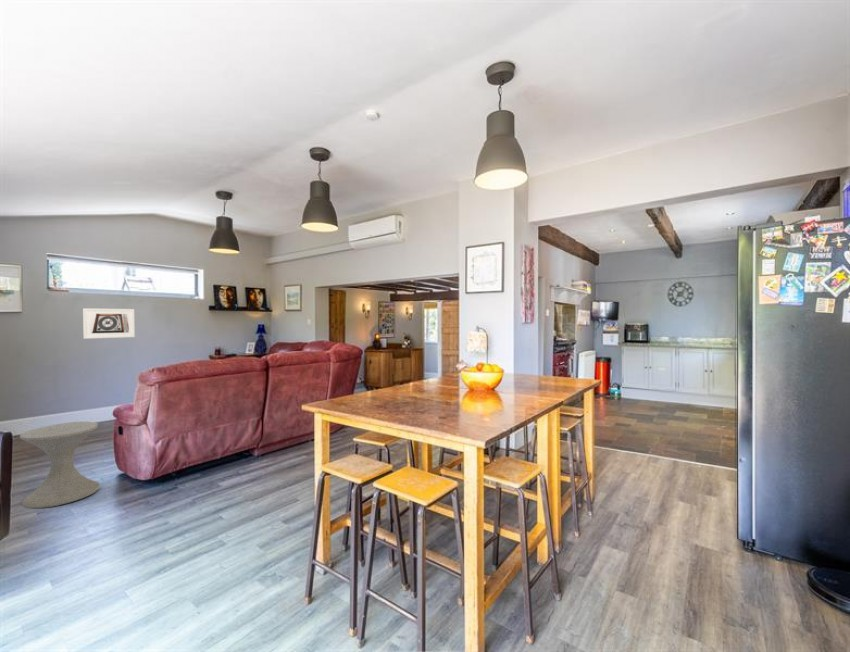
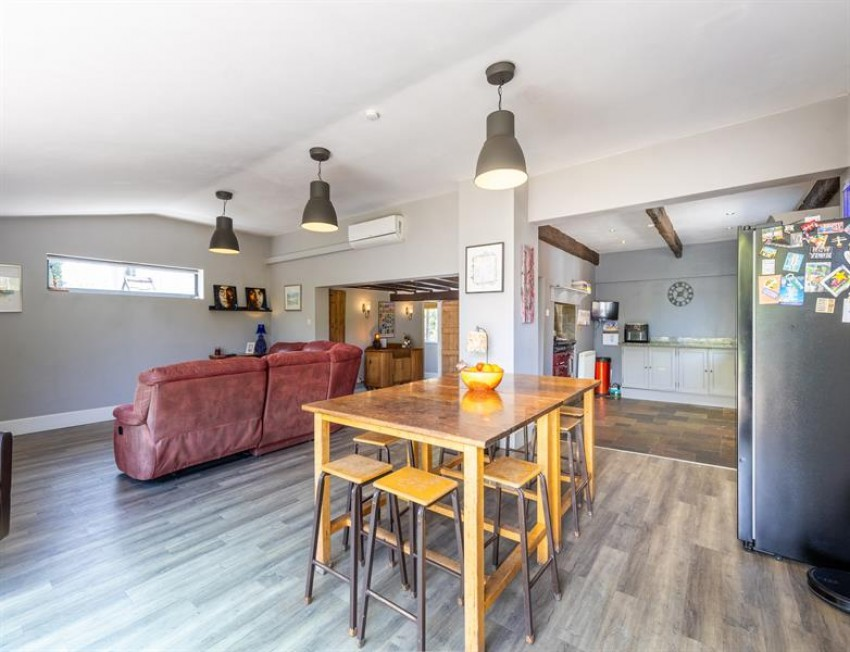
- side table [19,421,101,509]
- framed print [82,307,136,340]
